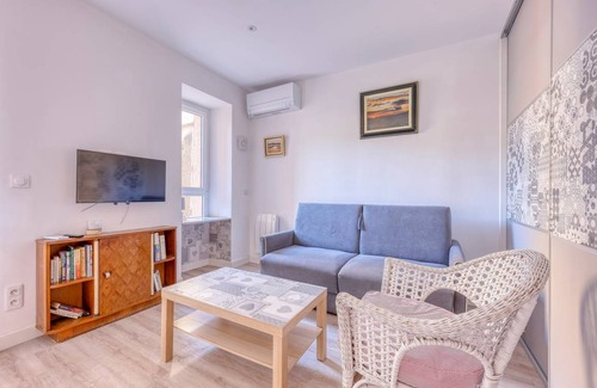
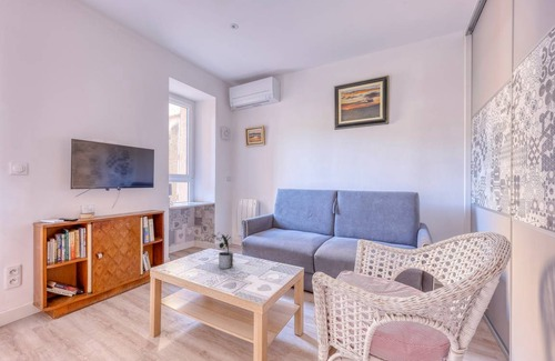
+ potted plant [213,231,234,270]
